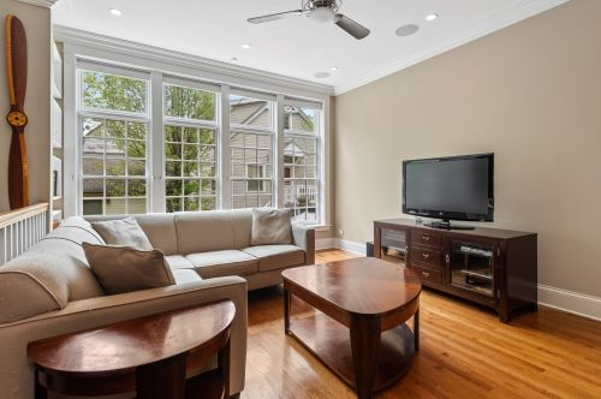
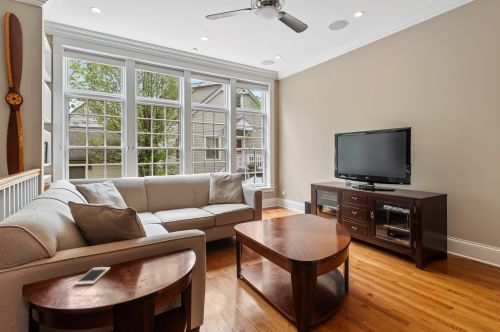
+ cell phone [73,266,111,286]
